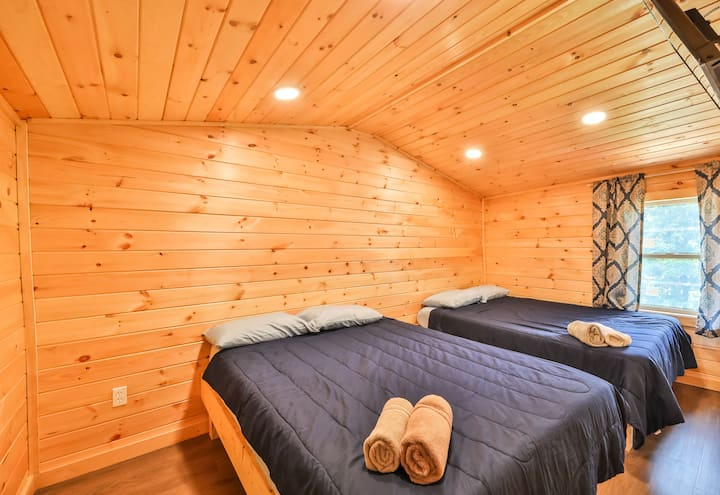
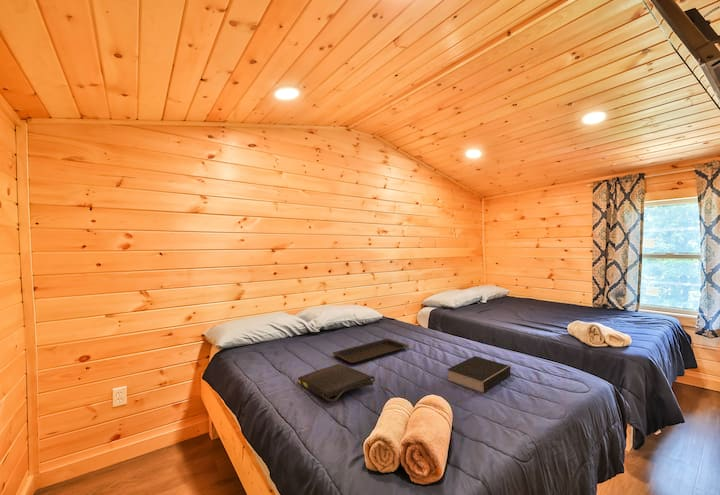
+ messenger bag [297,363,376,403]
+ serving tray [331,338,409,365]
+ book [446,355,512,394]
